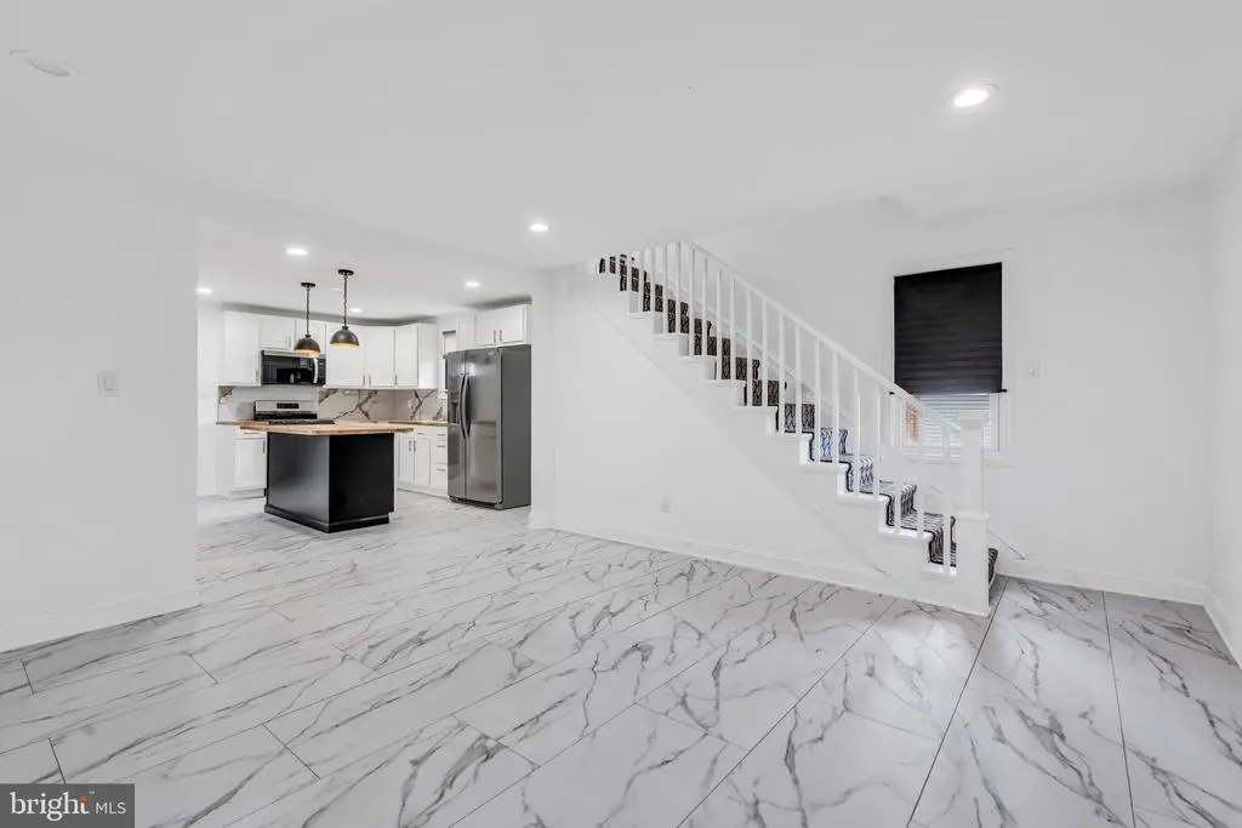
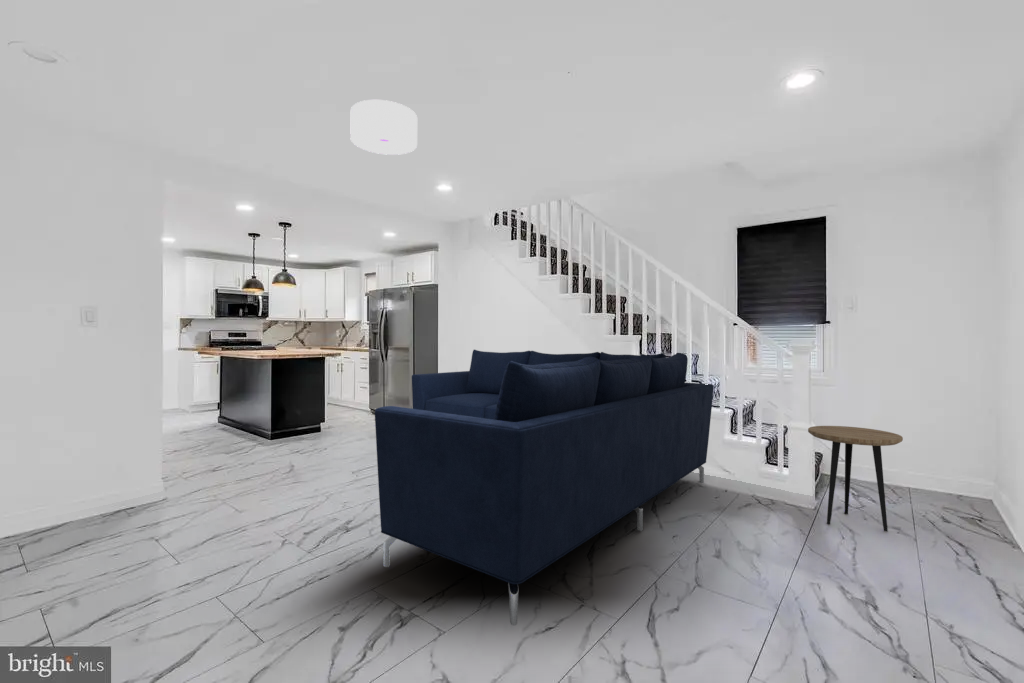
+ sofa [374,349,715,627]
+ ceiling light [349,99,418,156]
+ side table [807,425,904,533]
